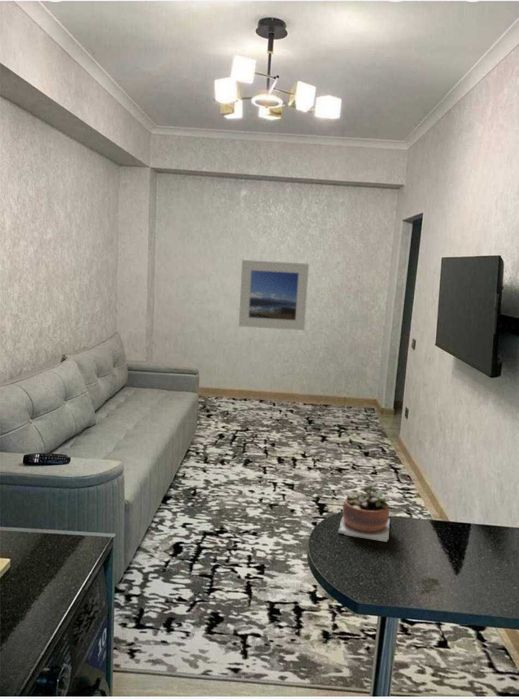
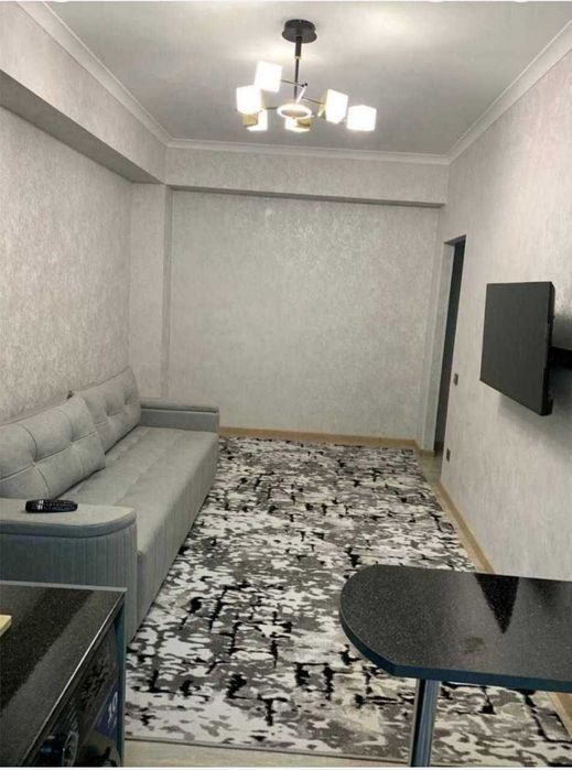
- succulent plant [337,482,392,543]
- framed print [238,259,310,331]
